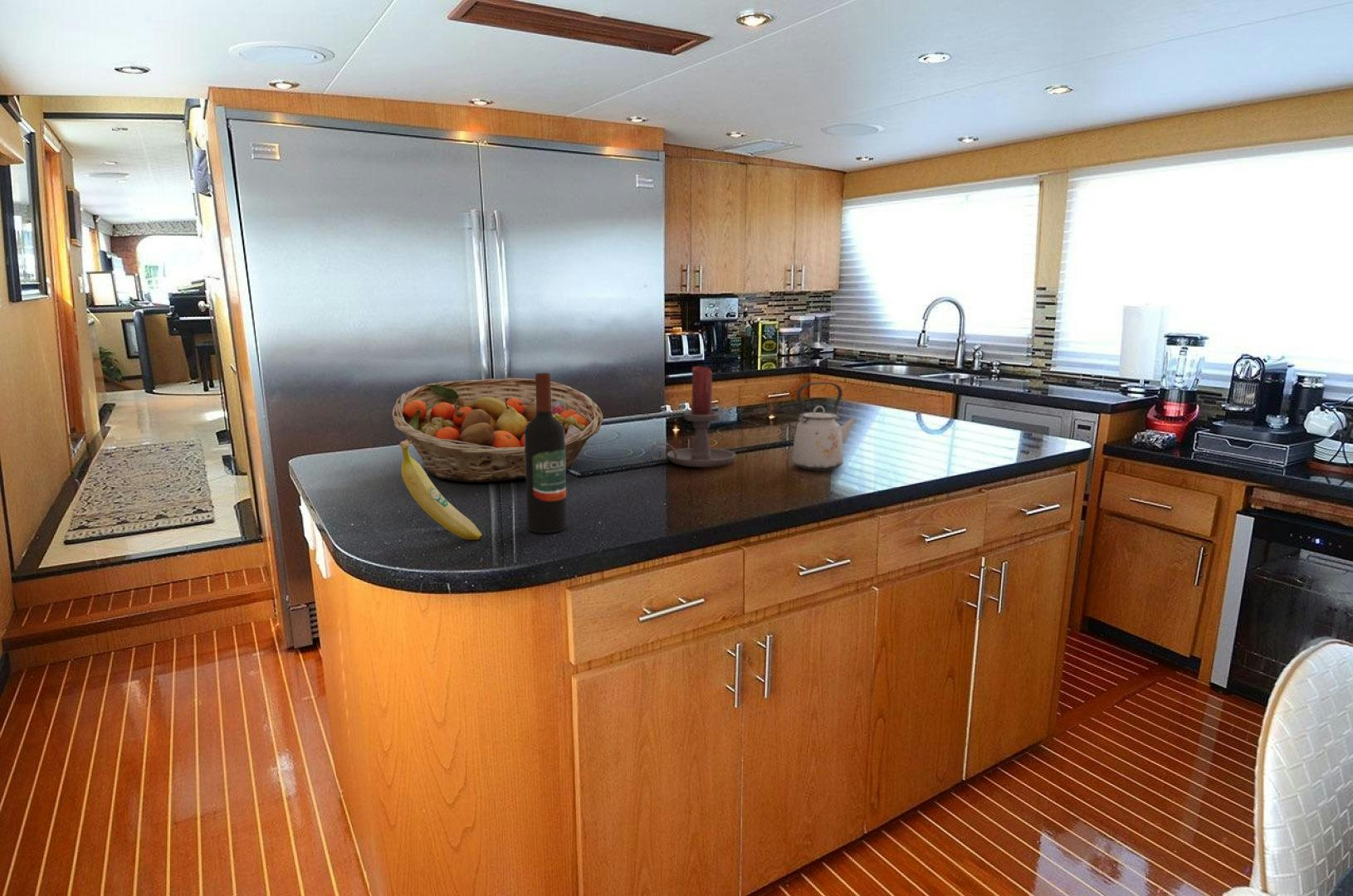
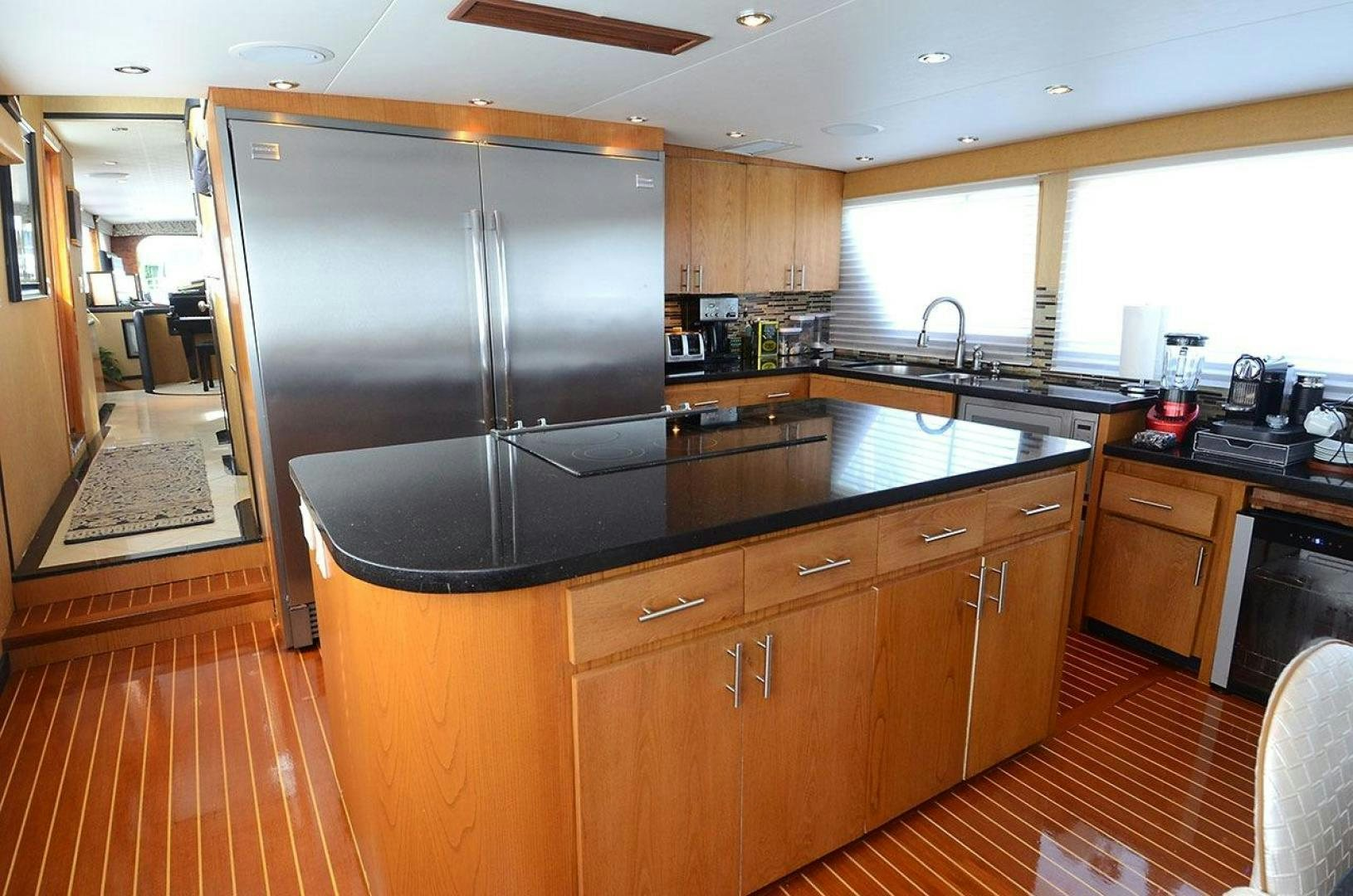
- kettle [791,381,858,472]
- fruit basket [392,377,603,483]
- fruit [398,438,483,541]
- wine bottle [525,372,568,534]
- candle holder [648,366,736,468]
